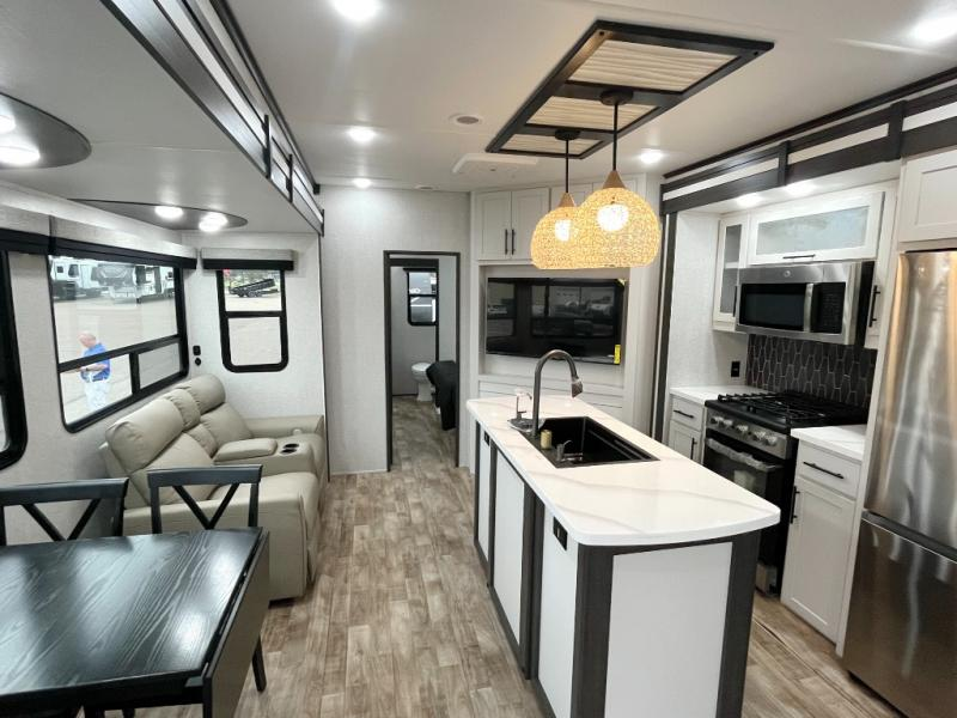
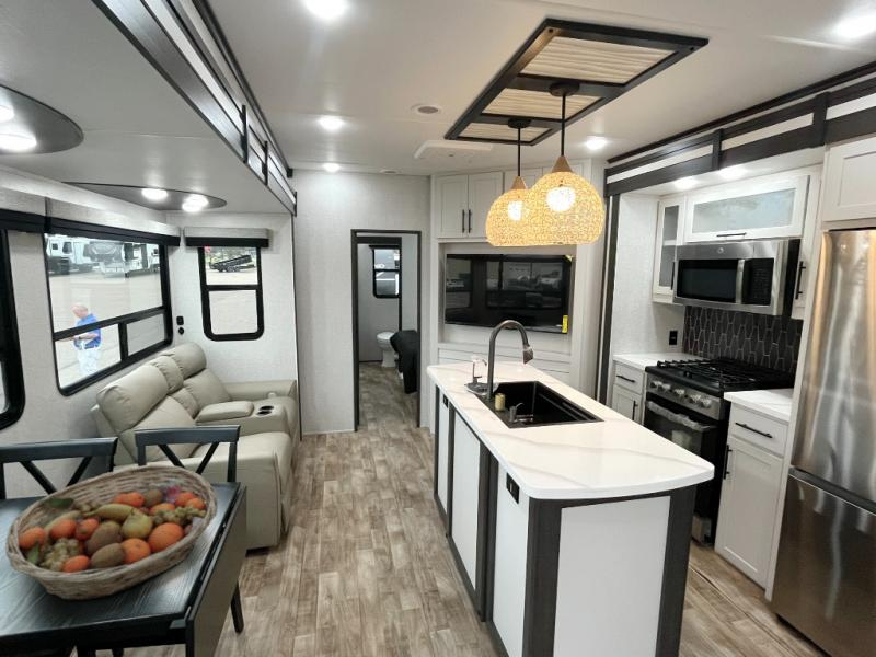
+ fruit basket [4,463,219,602]
